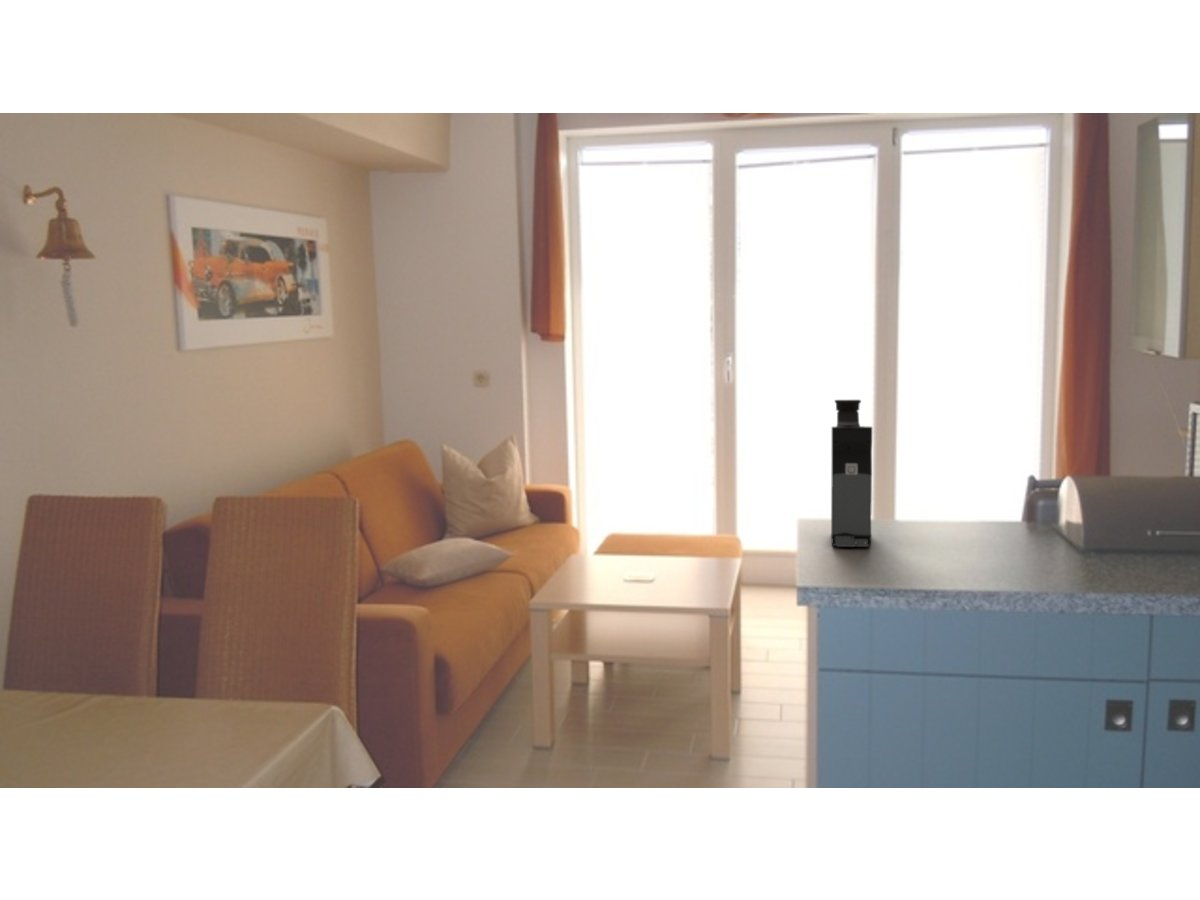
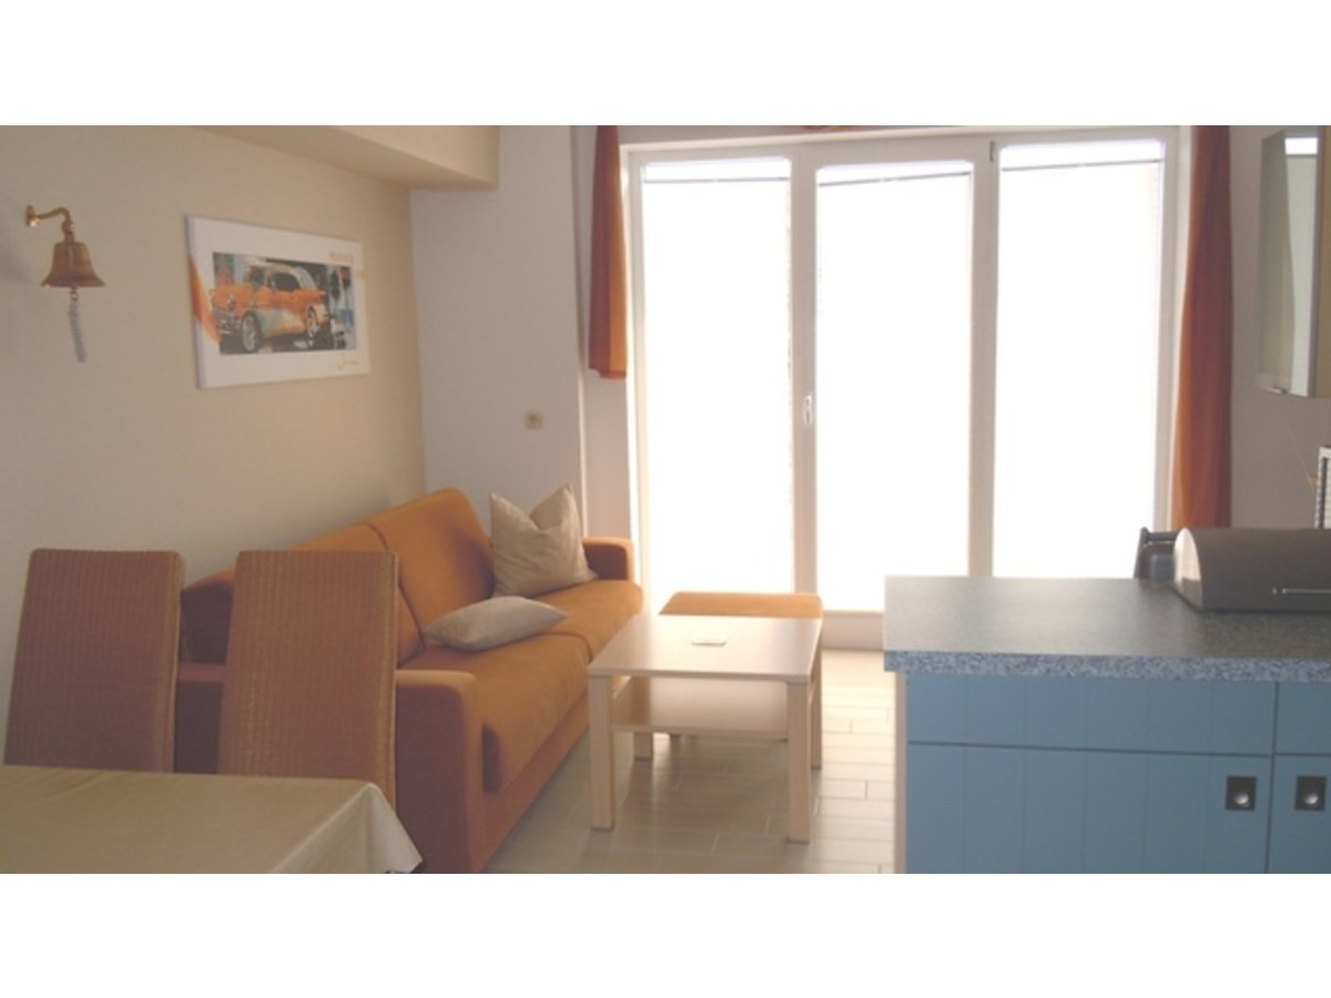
- coffee maker [830,399,873,548]
